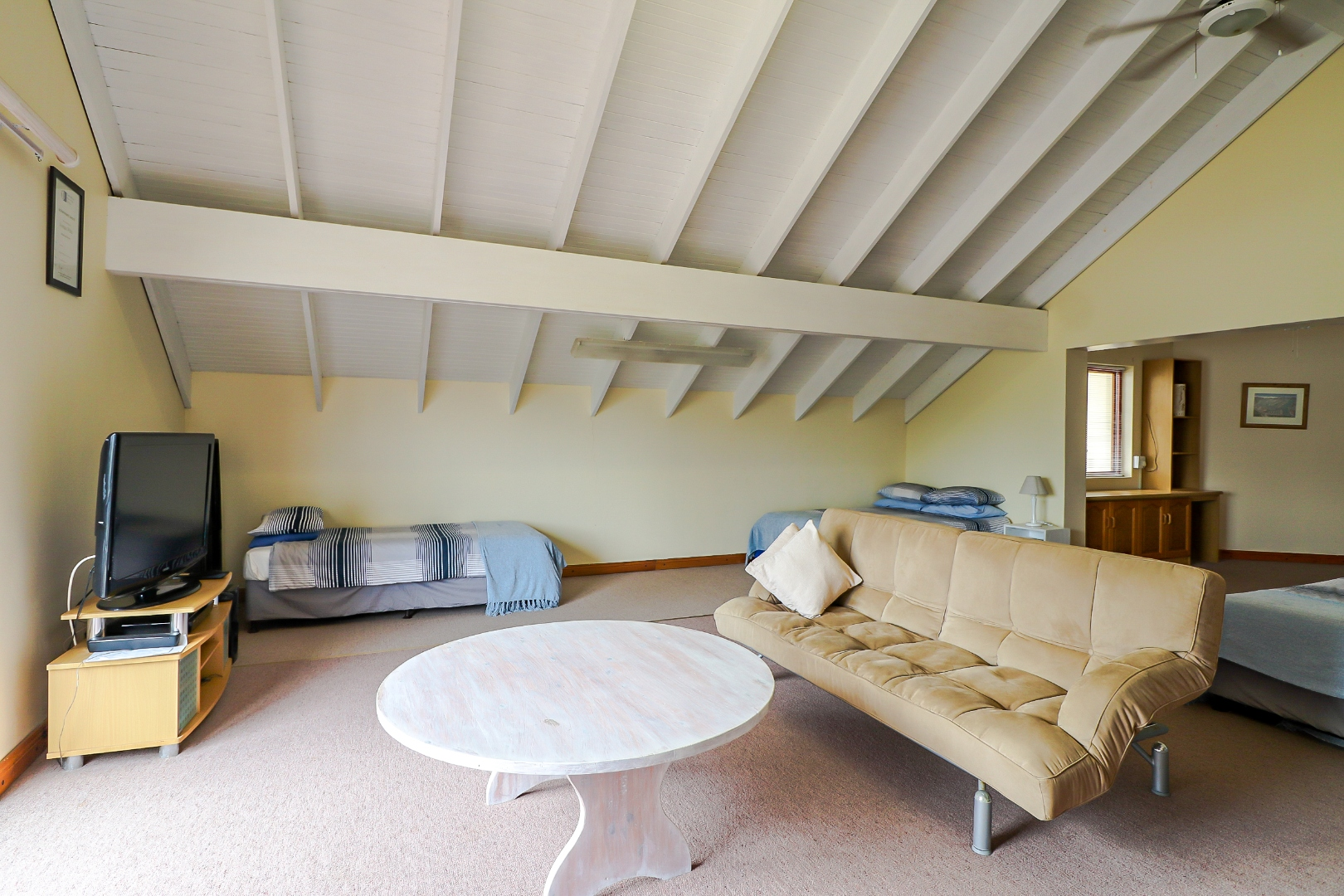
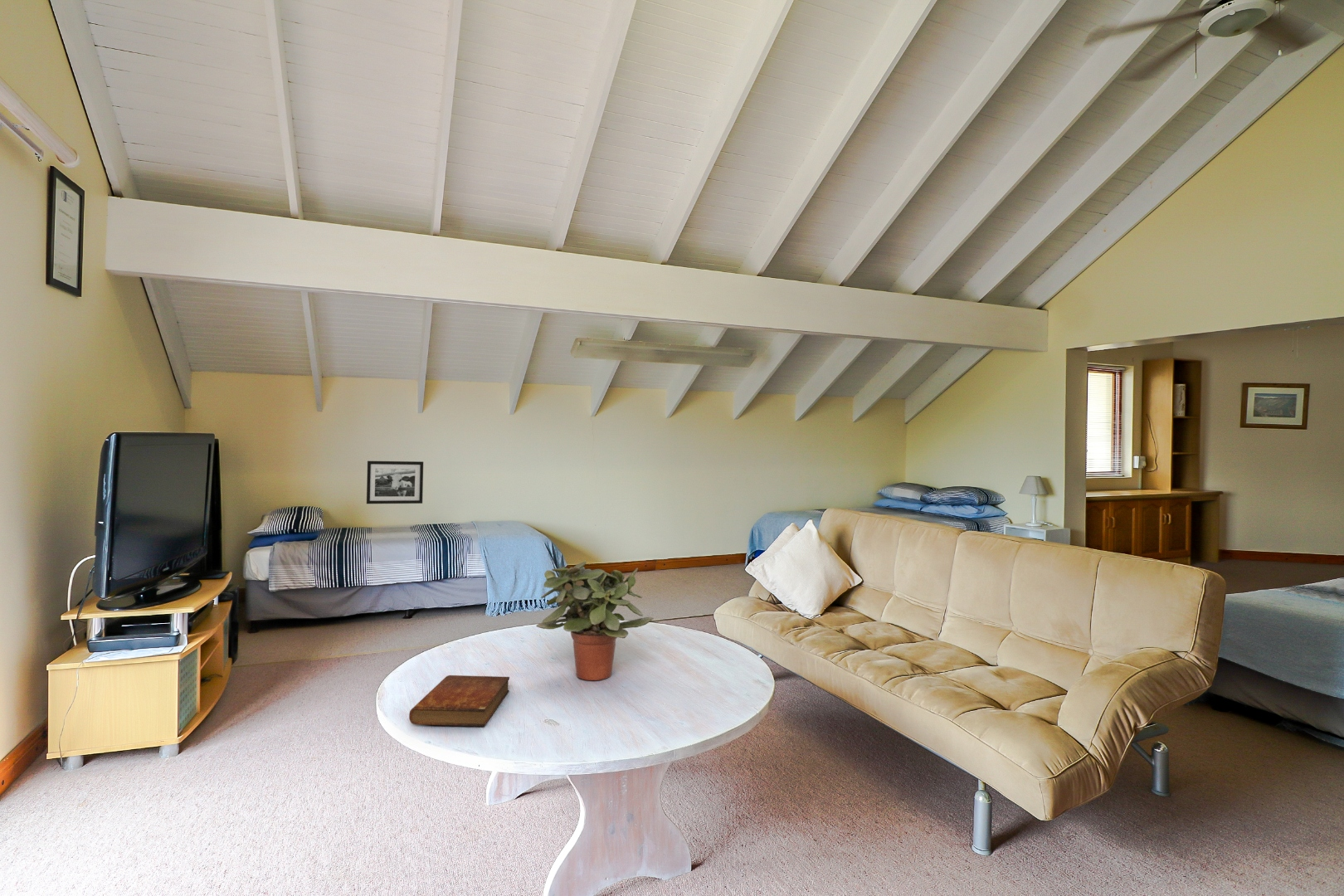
+ picture frame [366,460,424,504]
+ potted plant [535,561,655,681]
+ bible [408,674,510,728]
